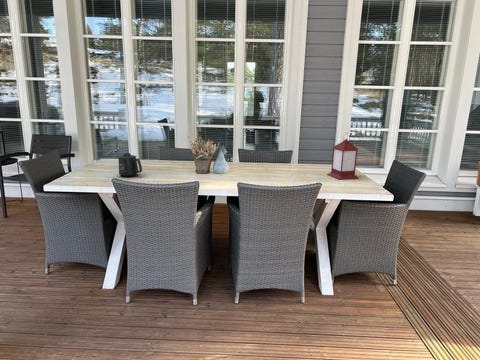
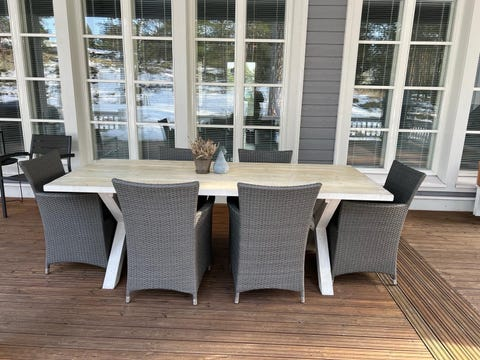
- mug [117,152,143,177]
- lantern [326,132,359,181]
